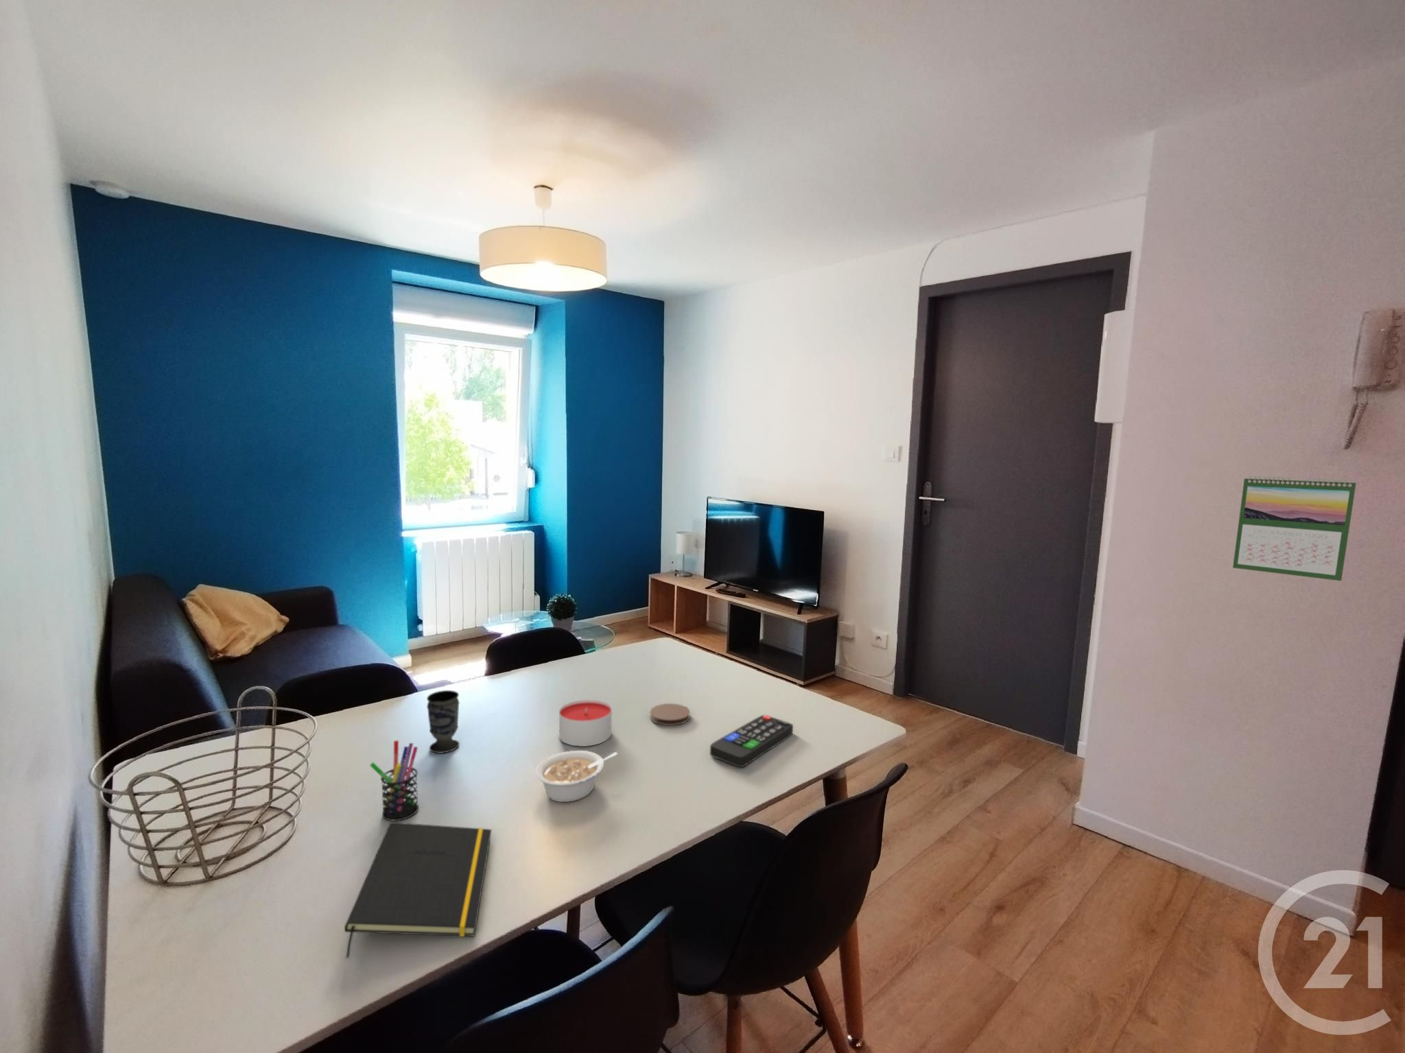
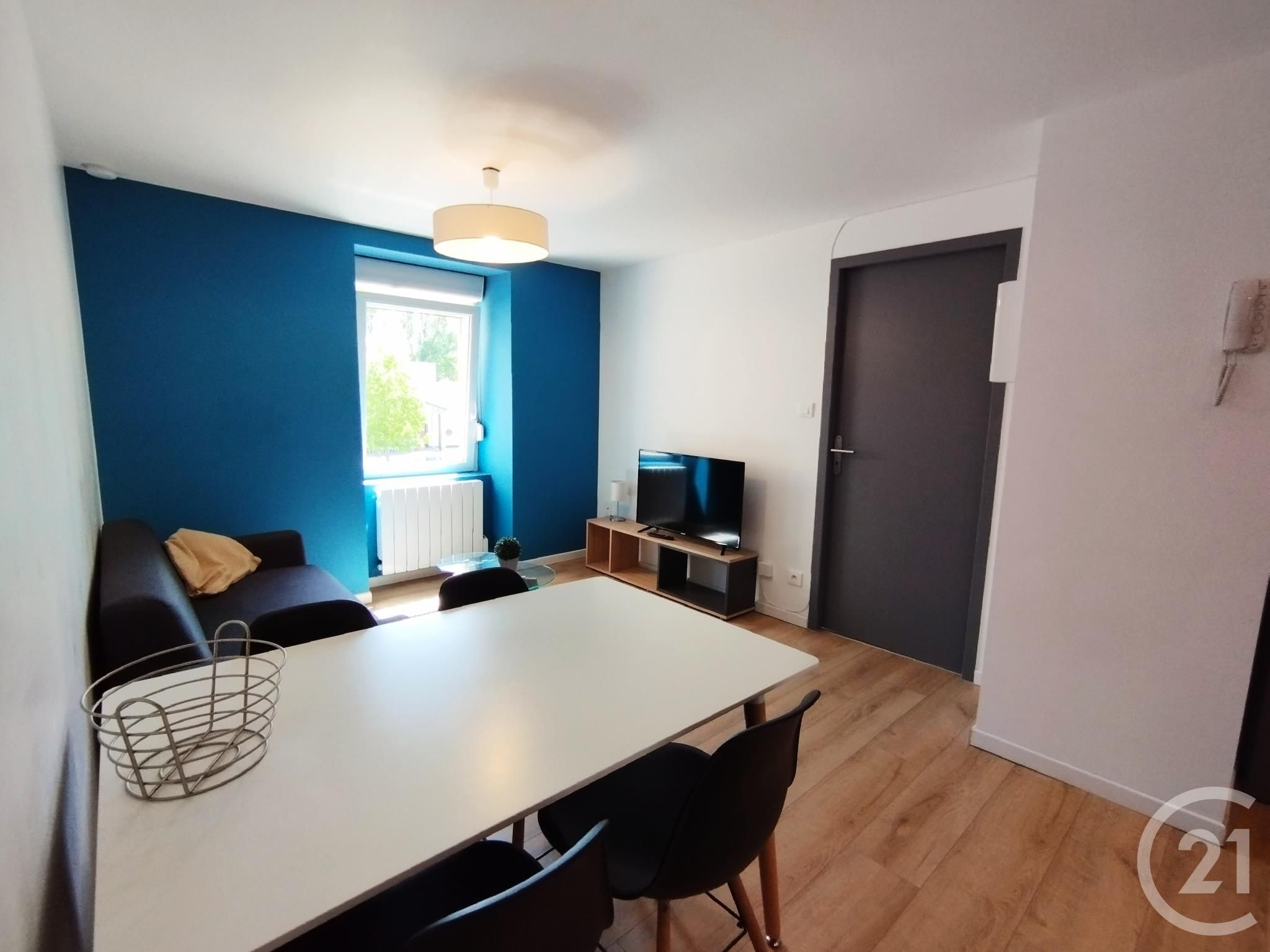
- pen holder [370,740,419,822]
- legume [535,750,618,803]
- candle [559,699,613,747]
- calendar [1232,476,1357,582]
- coaster [649,702,690,726]
- notepad [344,822,492,959]
- remote control [709,715,793,768]
- cup [426,690,460,754]
